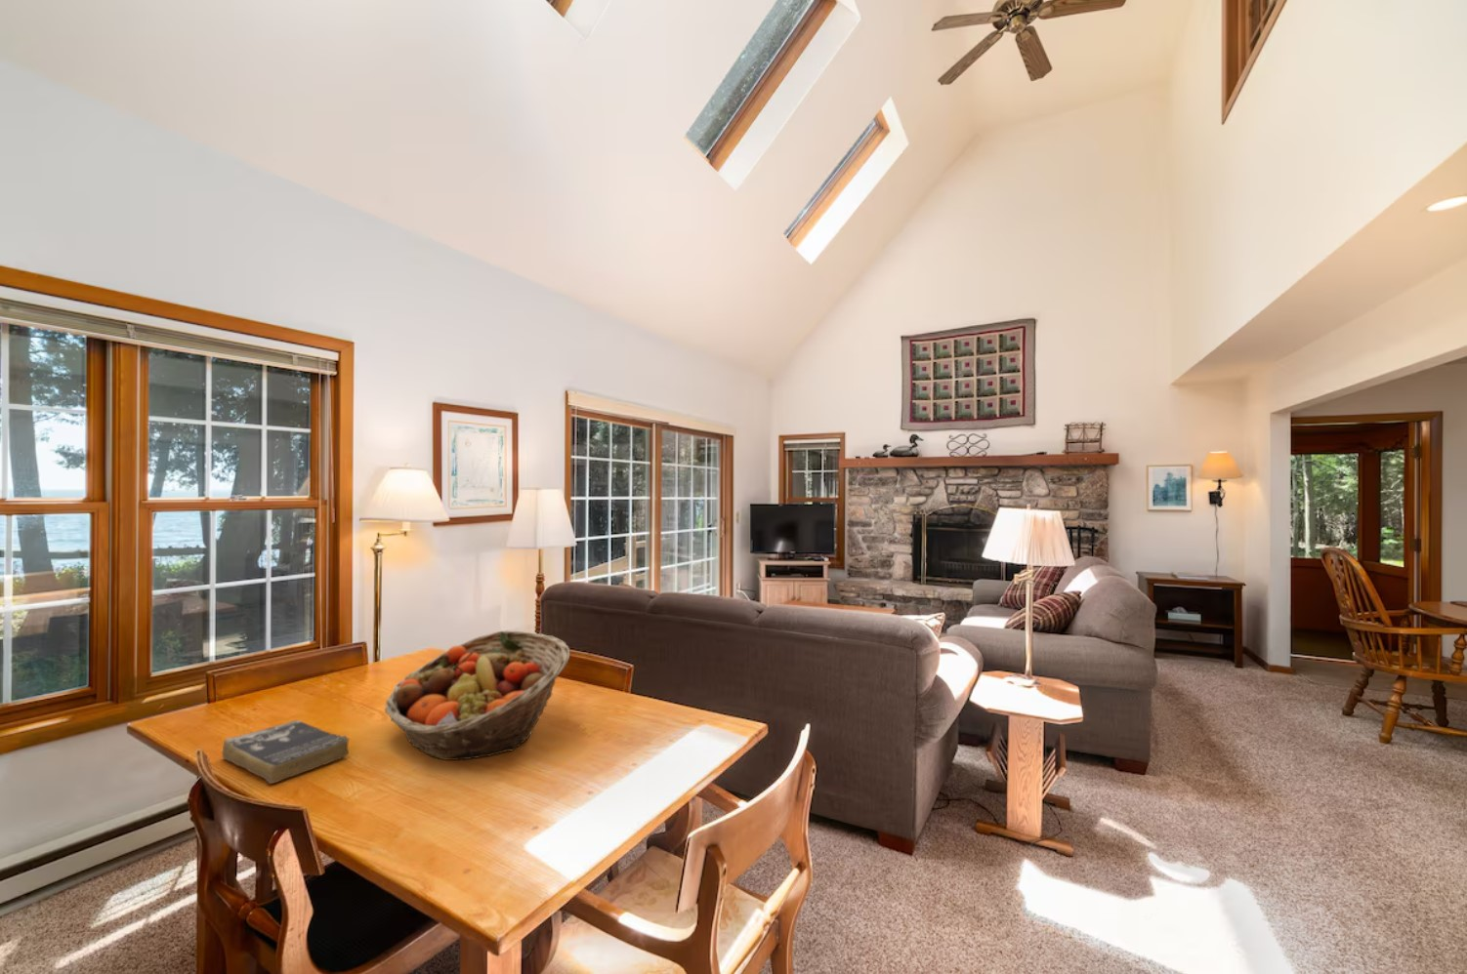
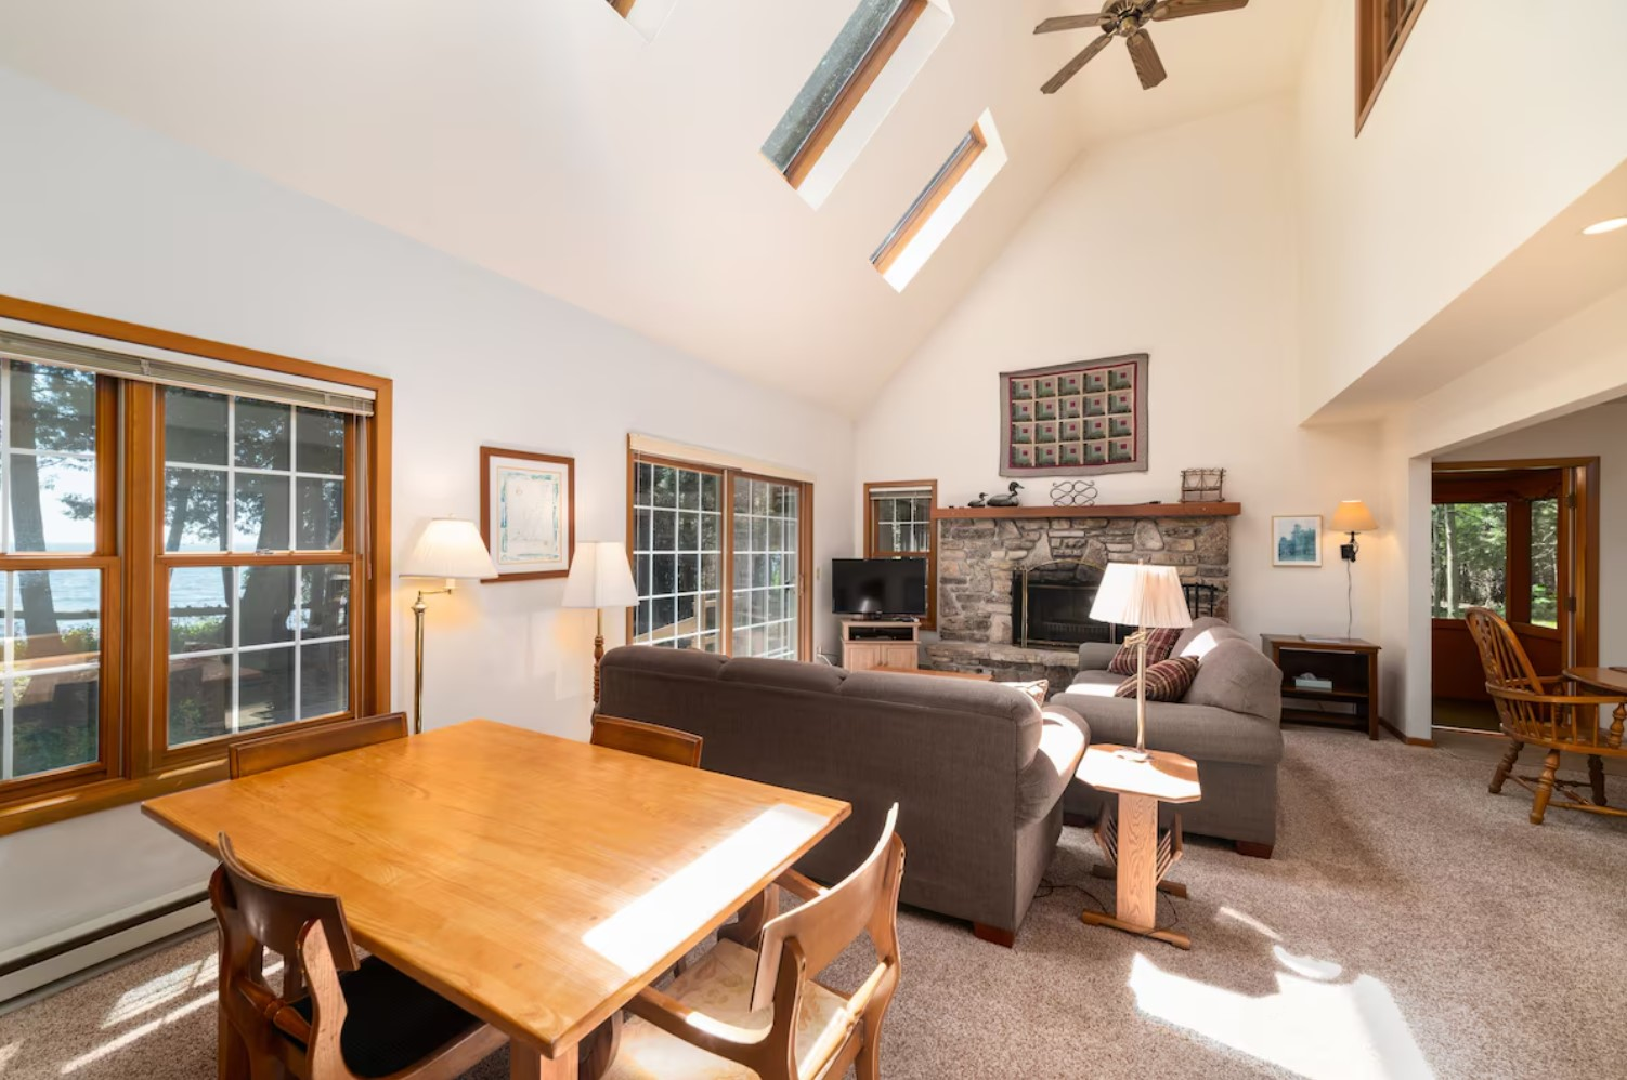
- book [221,720,350,785]
- fruit basket [384,629,571,761]
